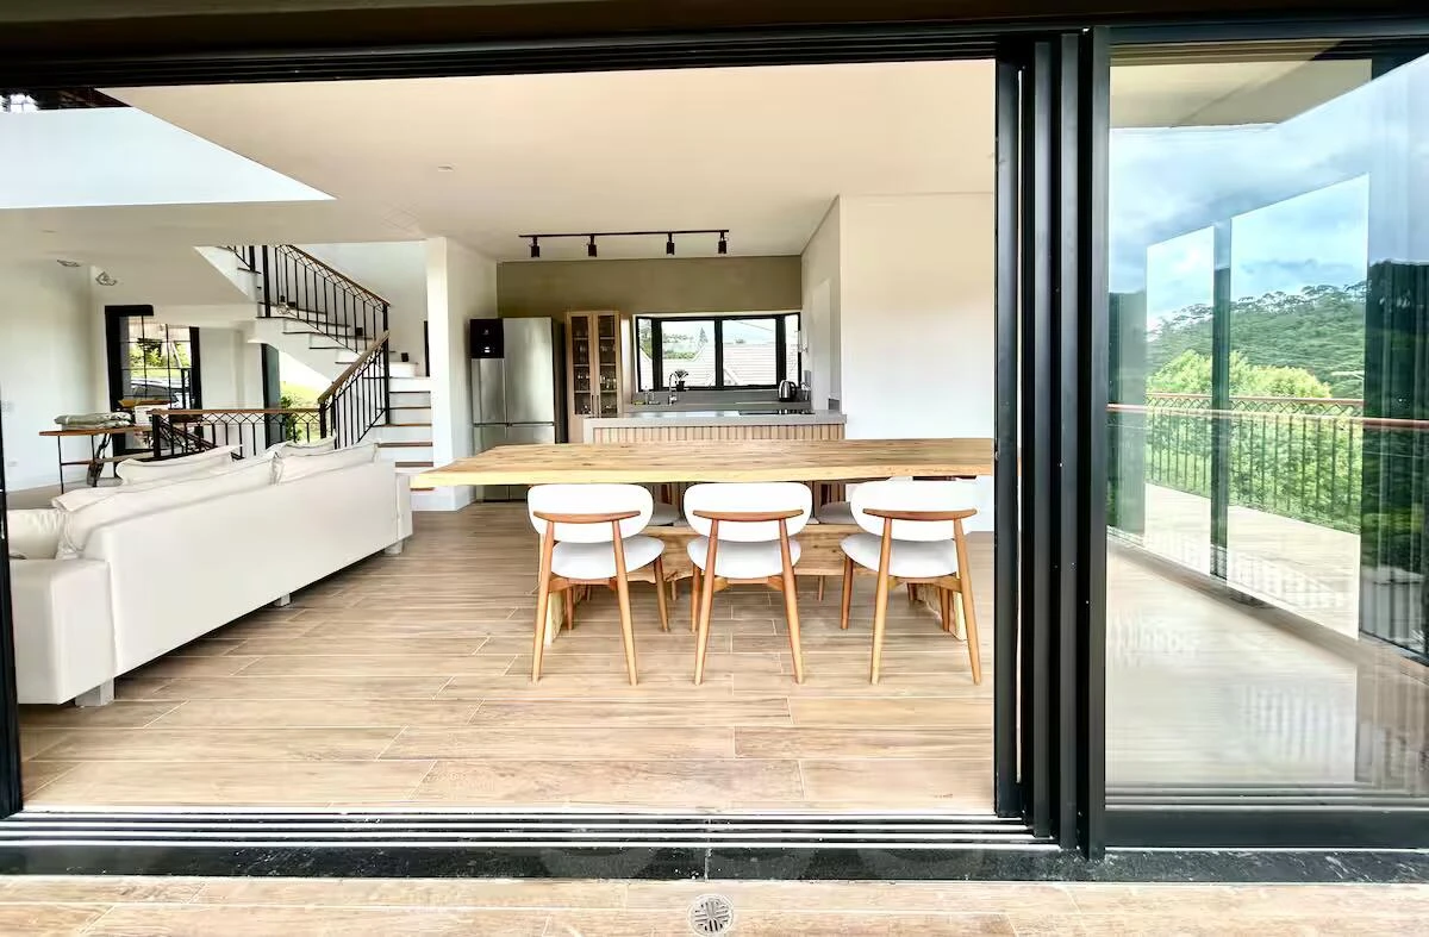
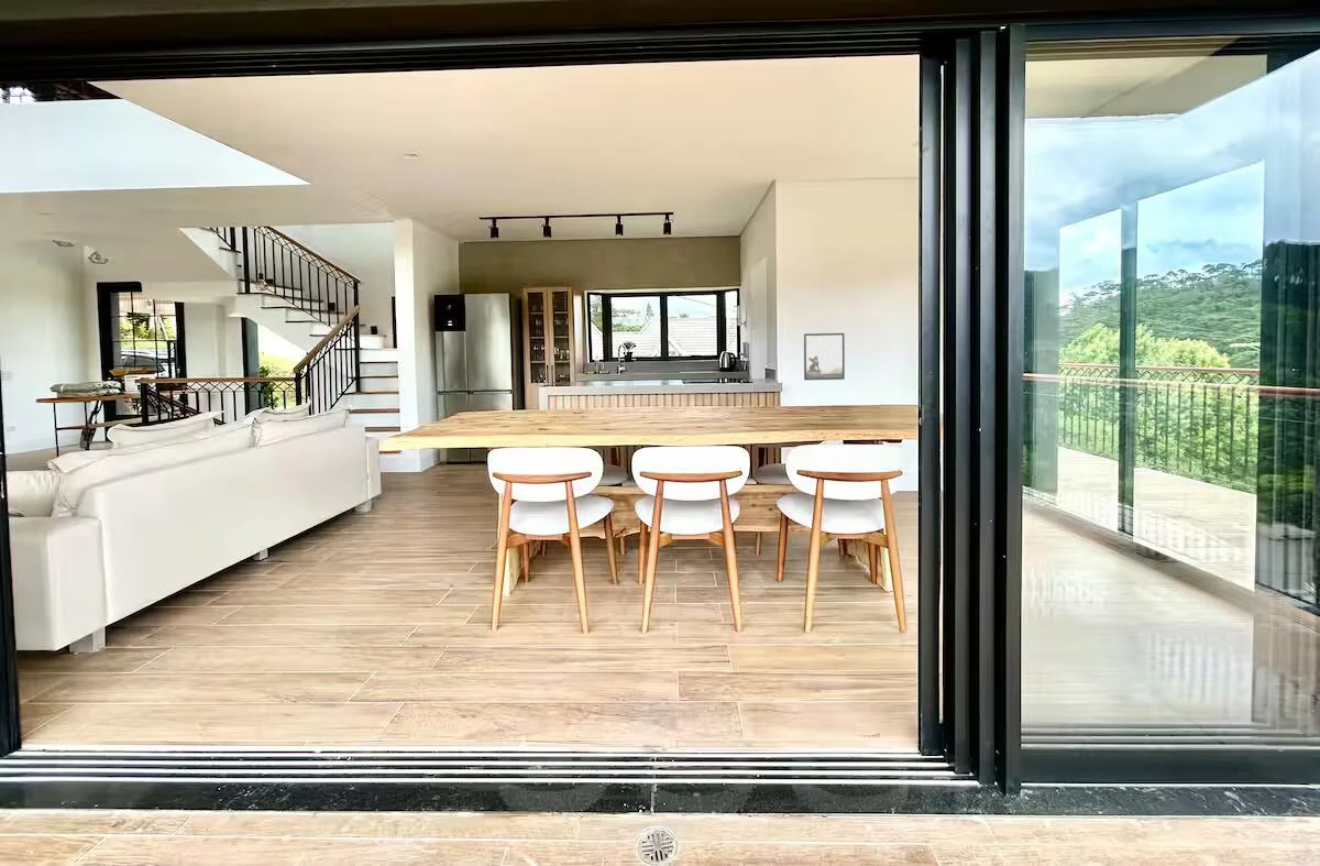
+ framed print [803,332,846,381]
